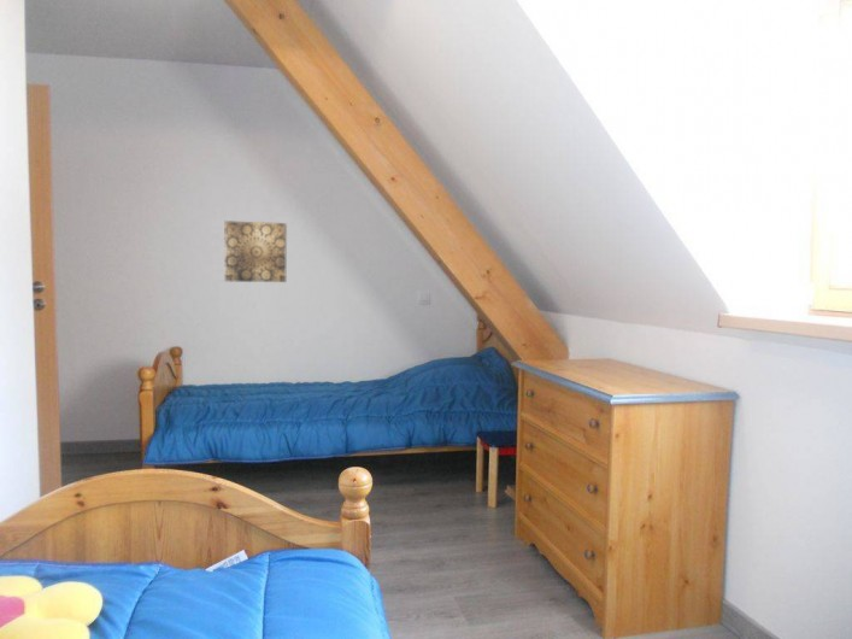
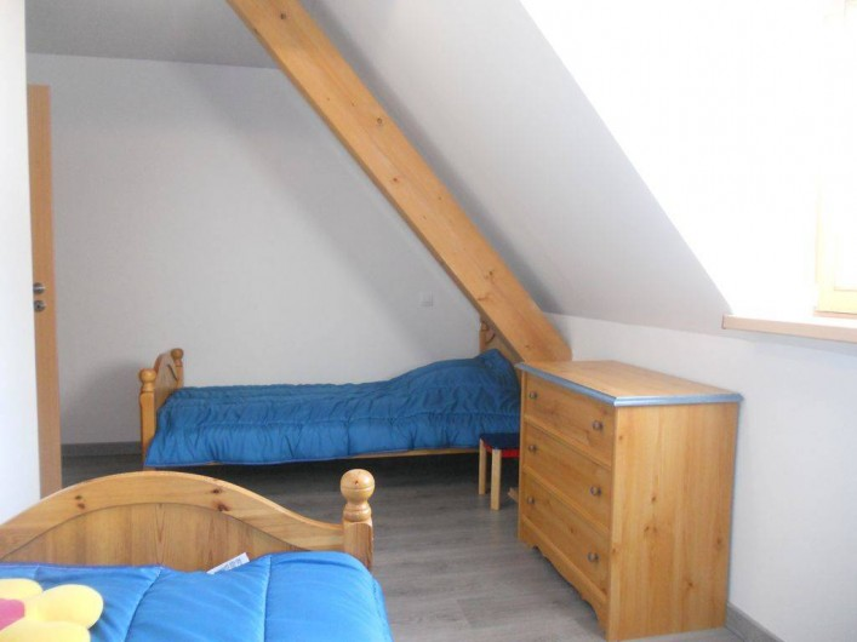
- wall art [224,219,288,283]
